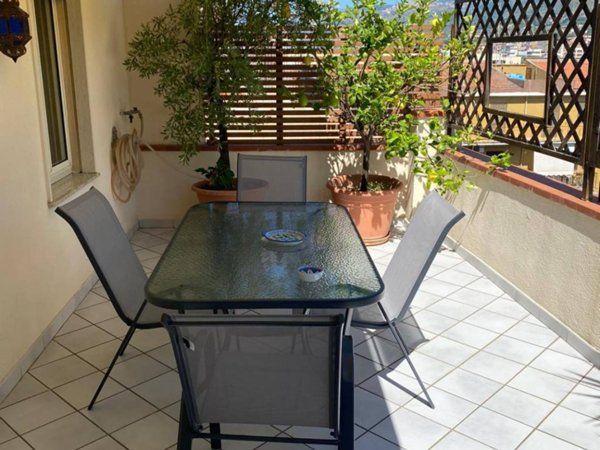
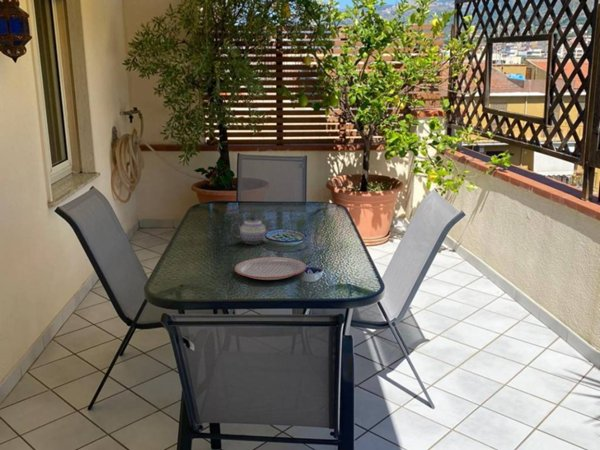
+ plate [234,256,307,281]
+ teapot [230,216,275,245]
